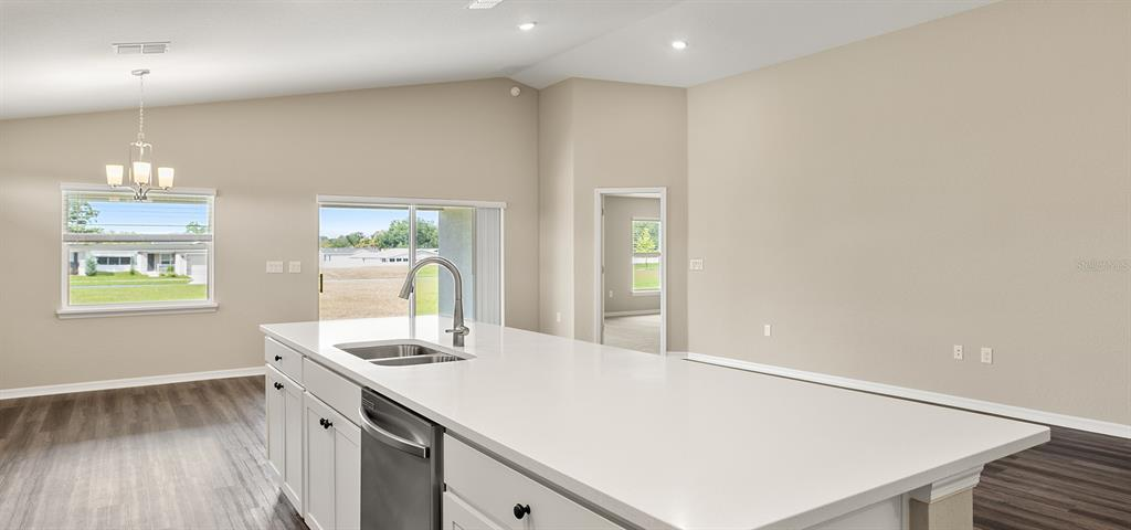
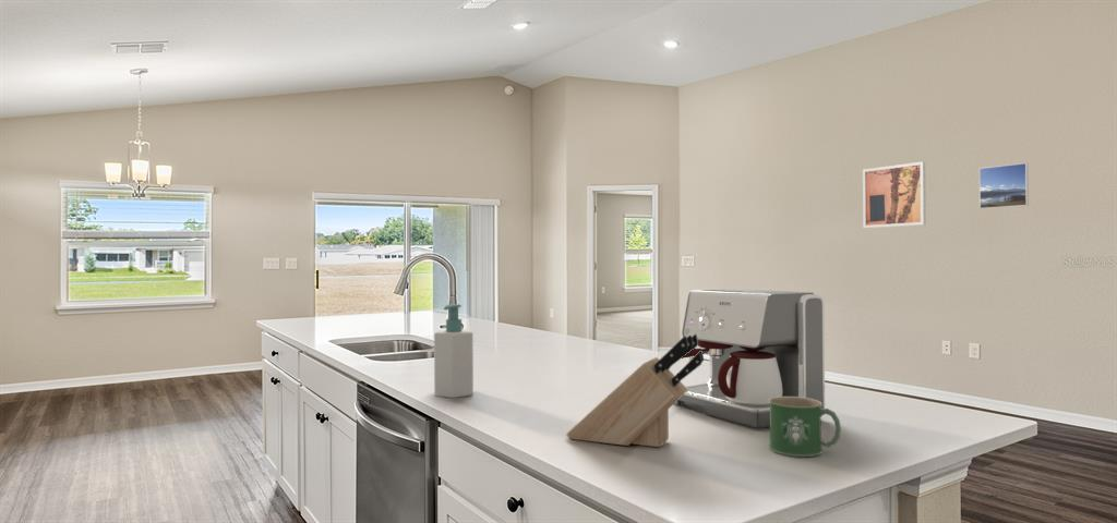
+ coffee maker [673,288,826,429]
+ mug [768,397,842,458]
+ soap bottle [433,303,475,399]
+ wall art [862,160,927,229]
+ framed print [978,162,1030,210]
+ knife block [565,335,705,448]
